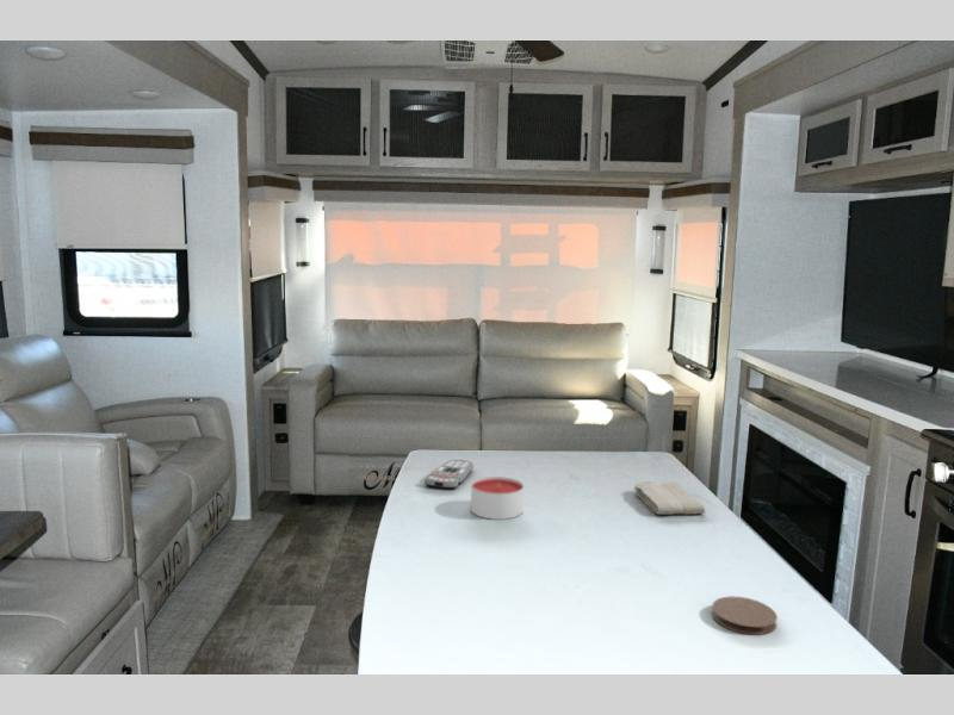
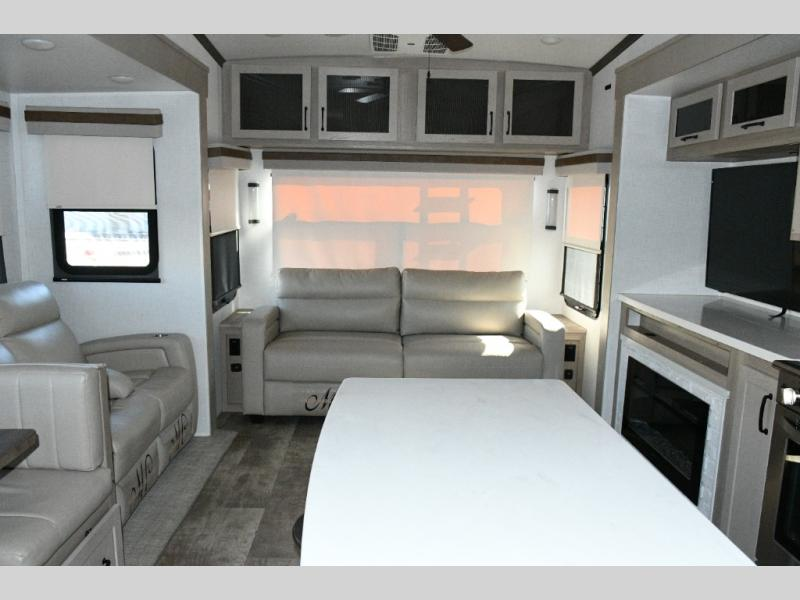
- candle [470,475,525,521]
- washcloth [633,480,707,516]
- coaster [711,596,779,636]
- remote control [423,459,475,490]
